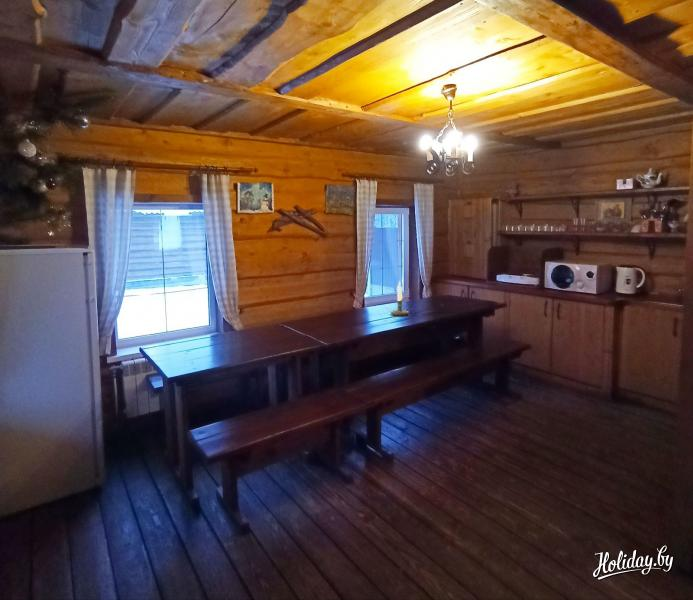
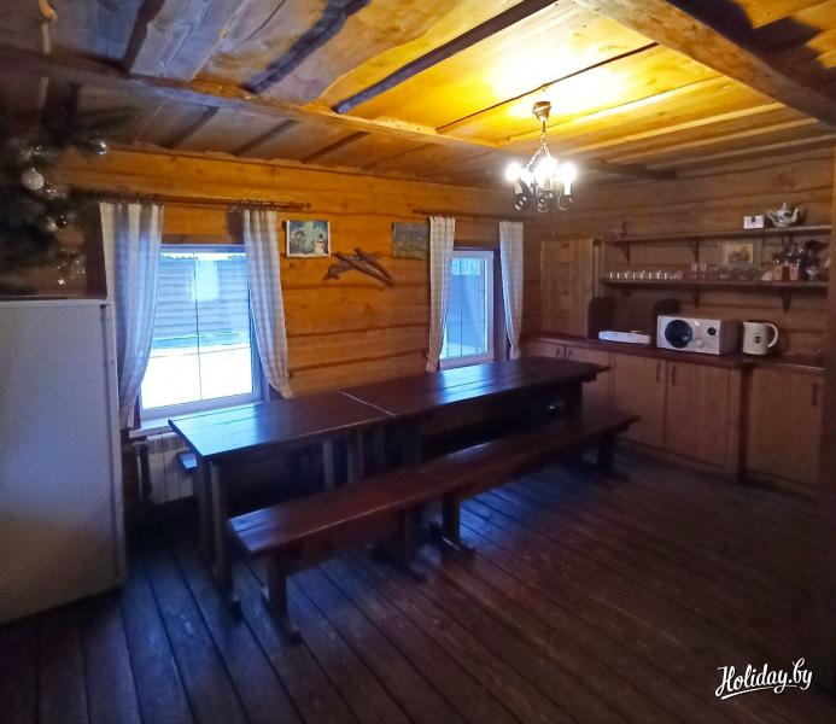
- candle holder [390,280,410,317]
